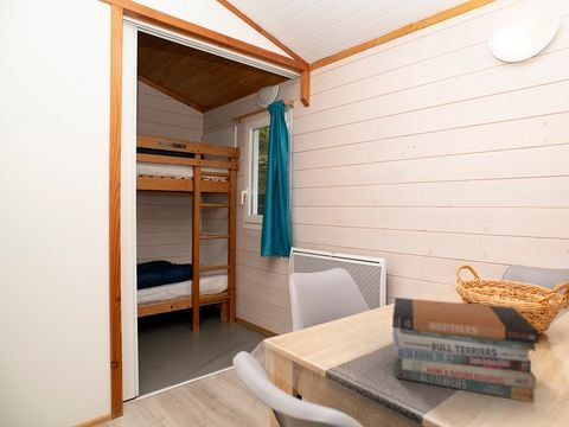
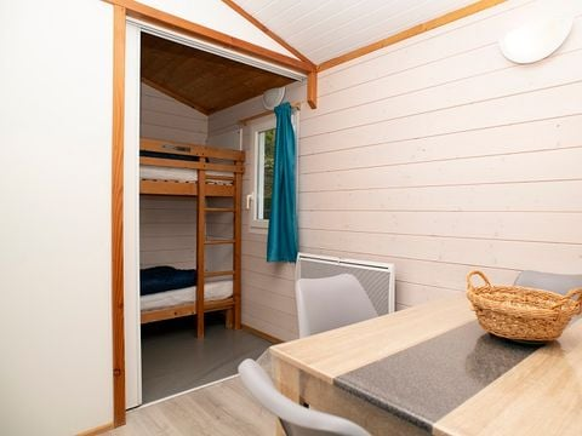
- book stack [391,297,539,404]
